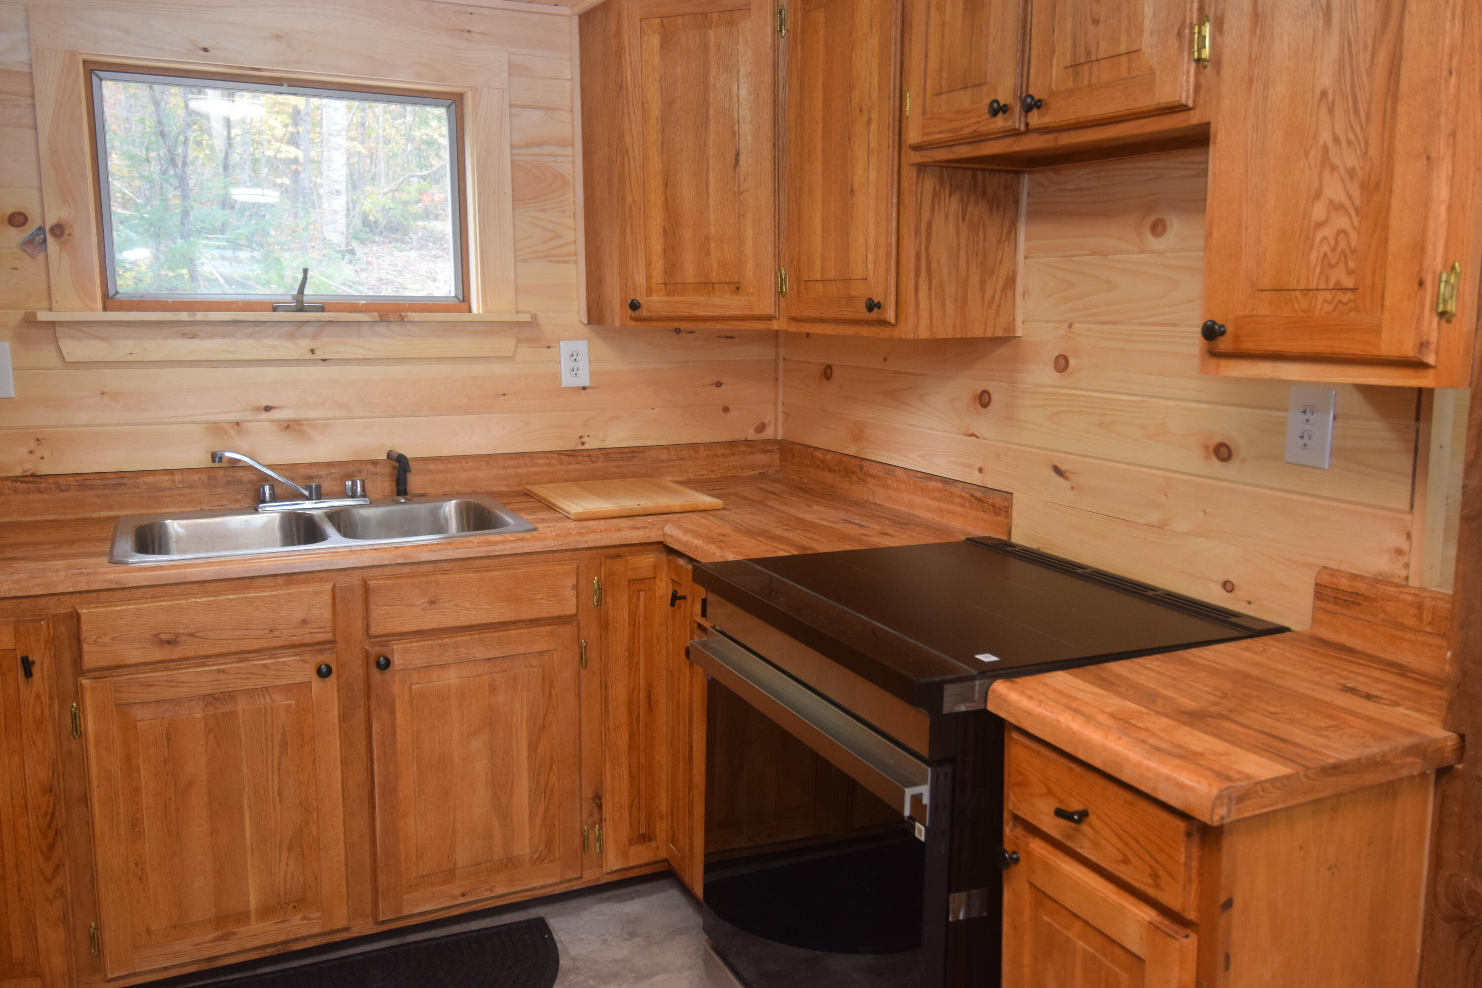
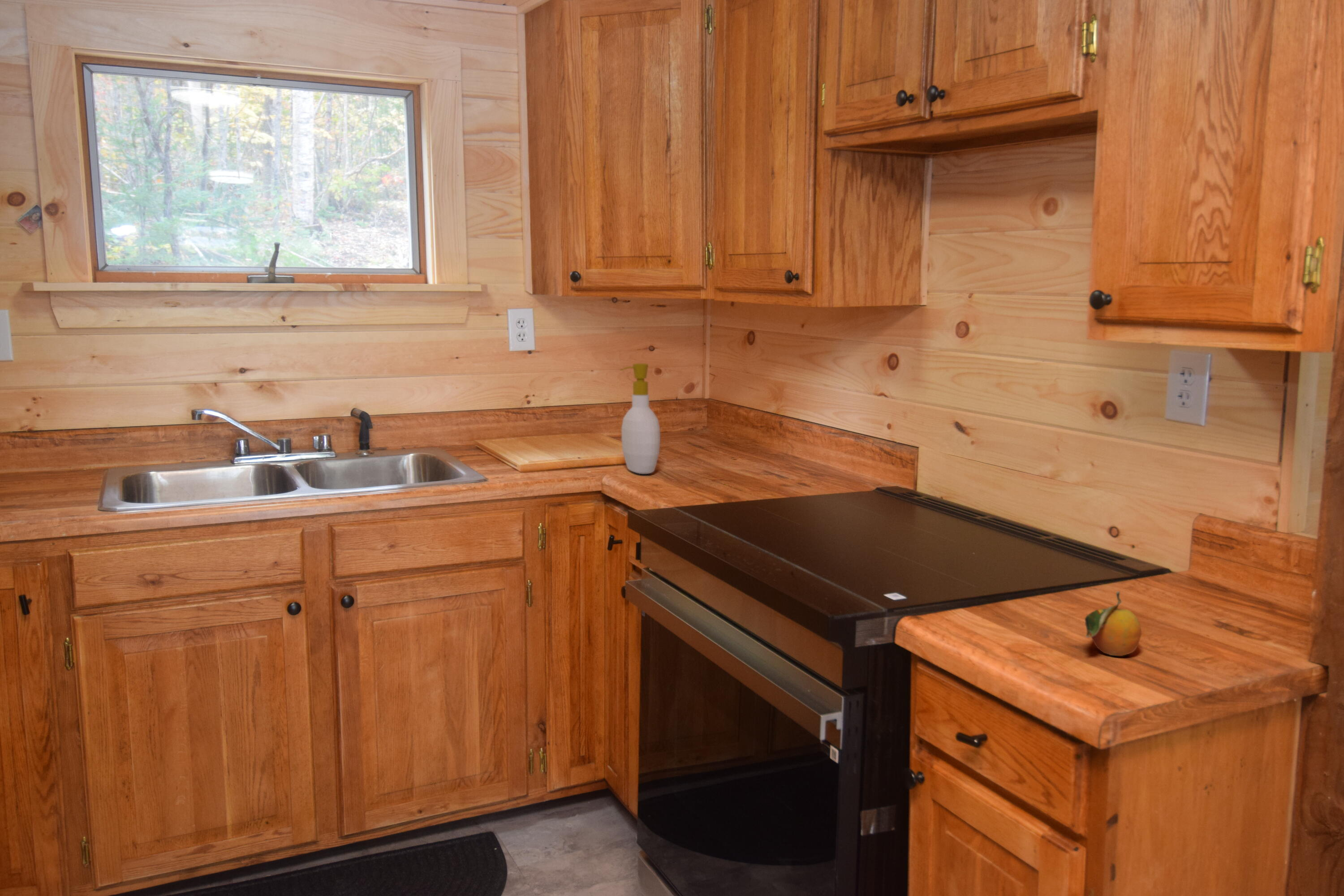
+ fruit [1084,591,1142,656]
+ soap bottle [620,363,661,474]
